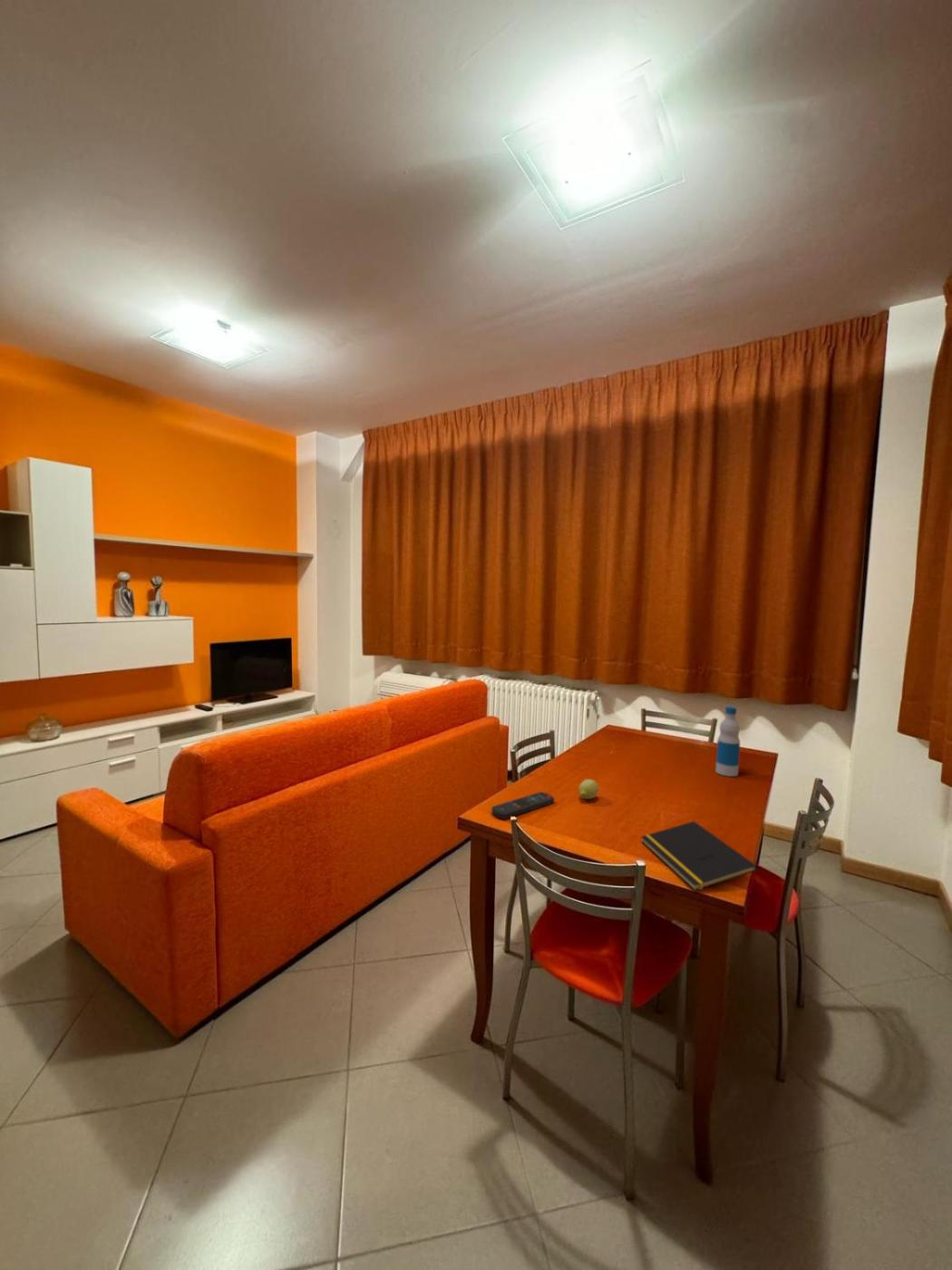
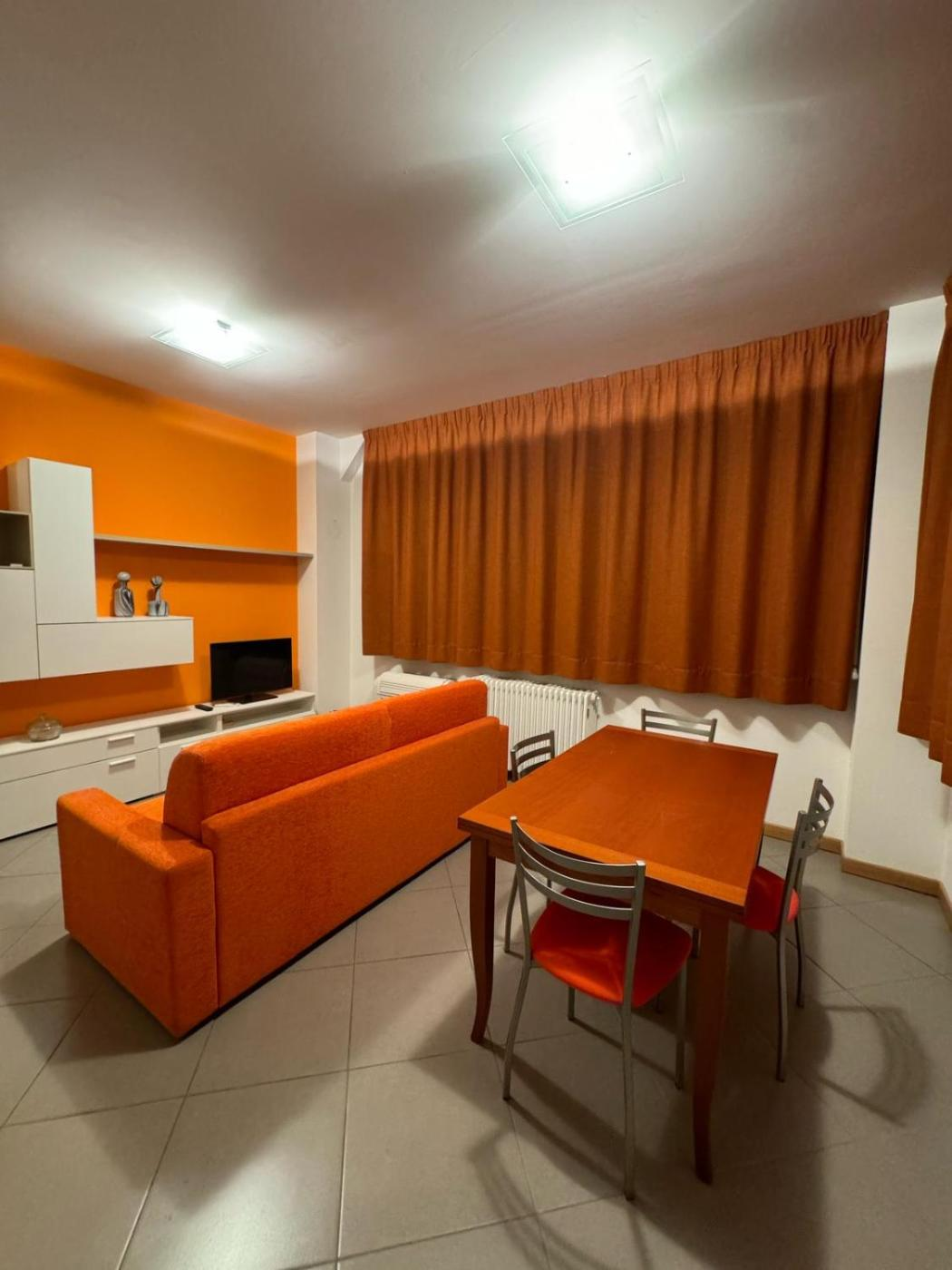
- notepad [640,820,758,892]
- remote control [491,791,555,820]
- bottle [714,706,741,777]
- fruit [578,778,599,800]
